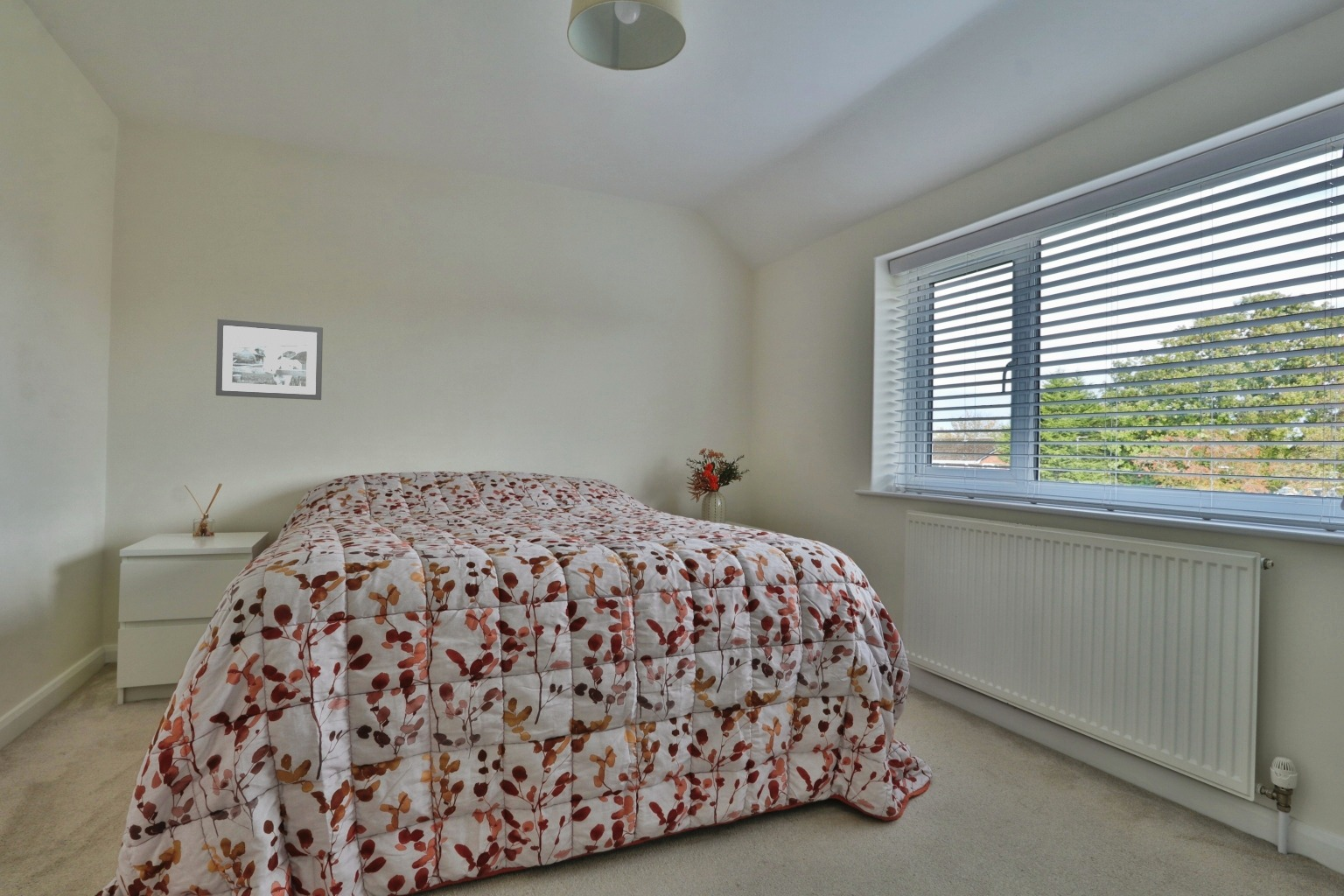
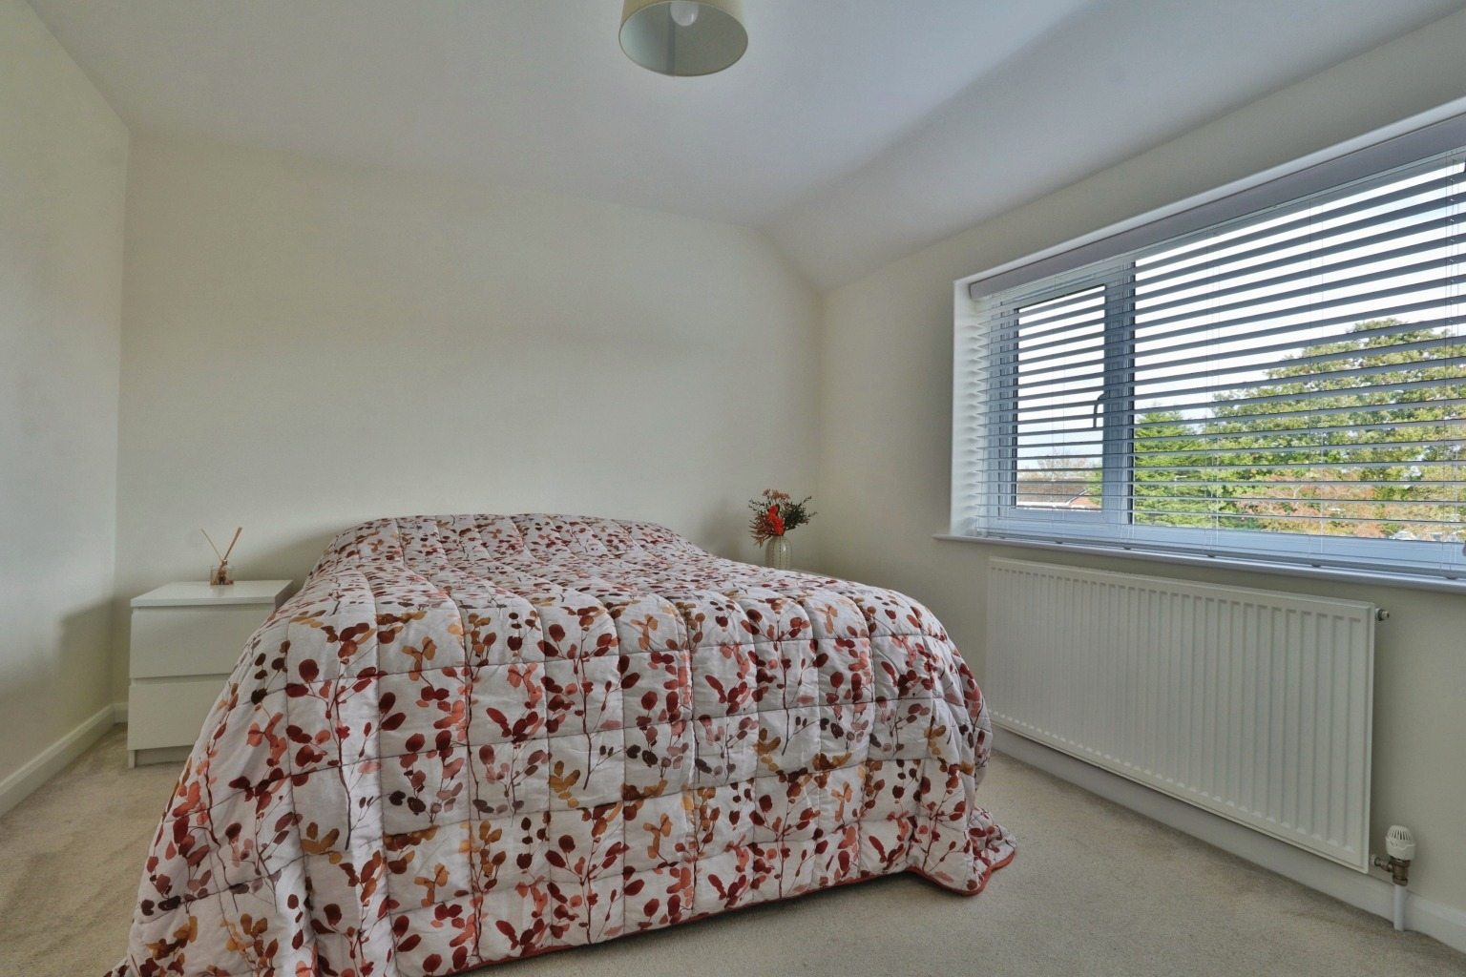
- picture frame [215,318,324,401]
